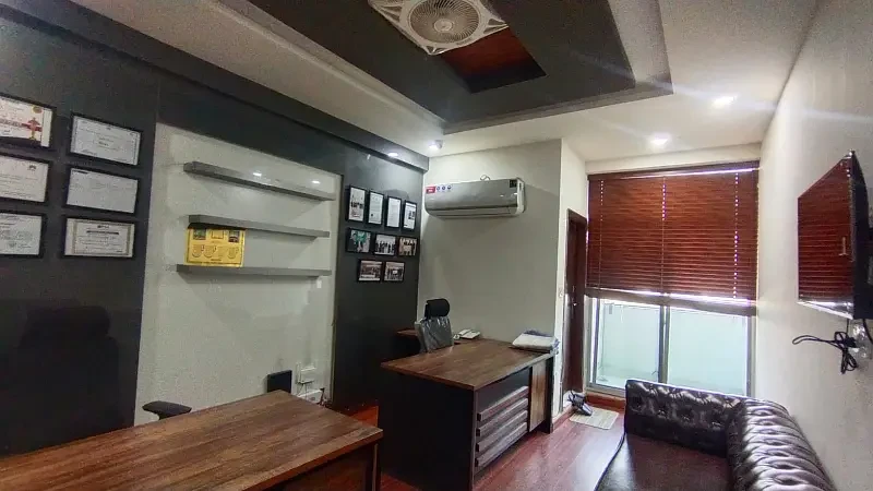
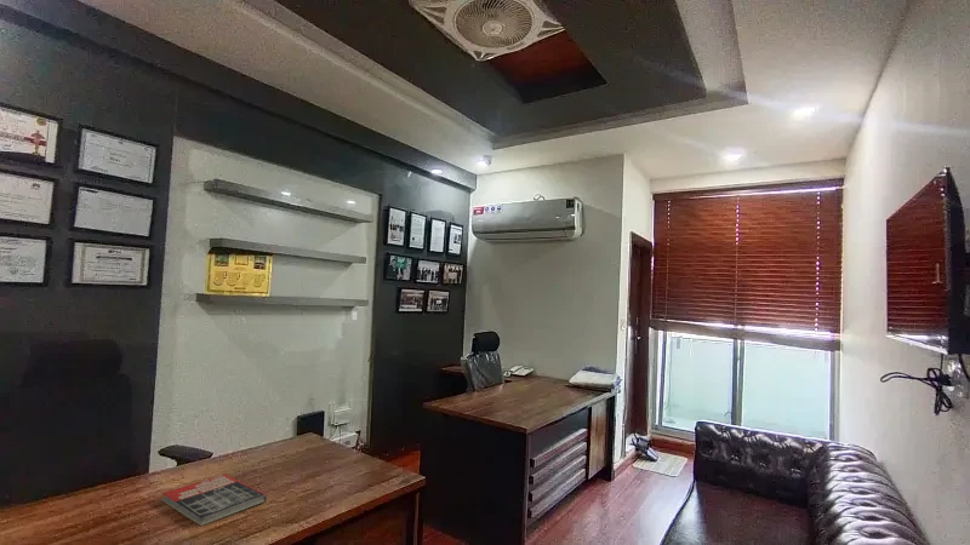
+ book [160,474,268,527]
